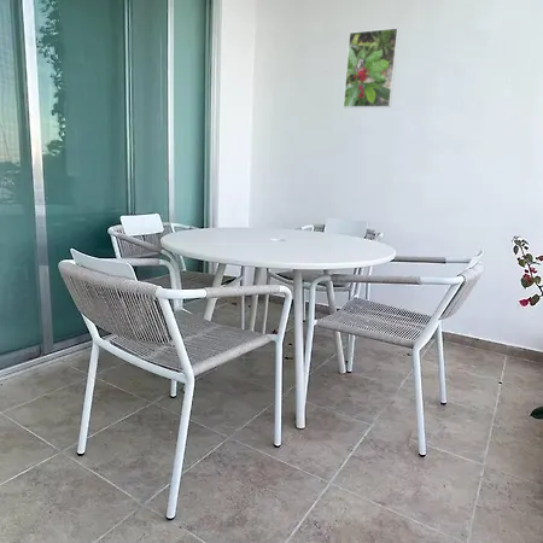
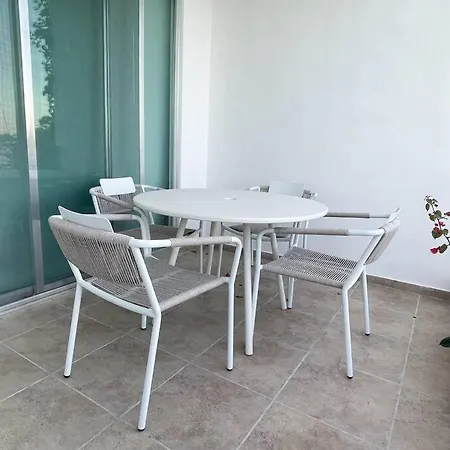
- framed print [343,27,401,109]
